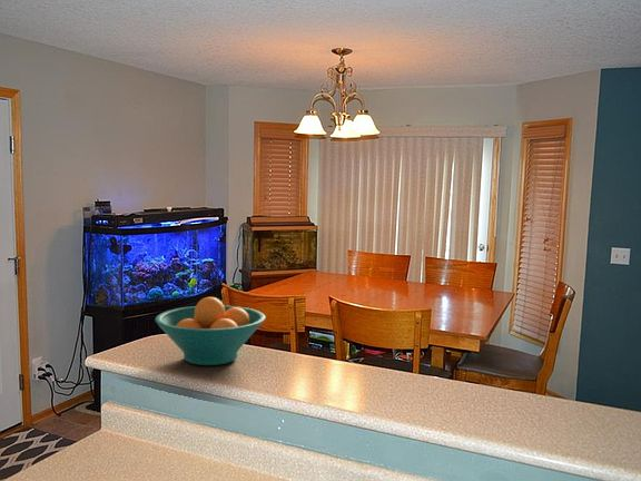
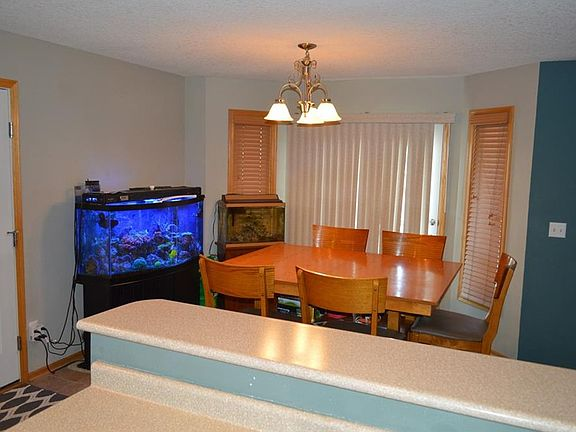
- fruit bowl [154,296,267,366]
